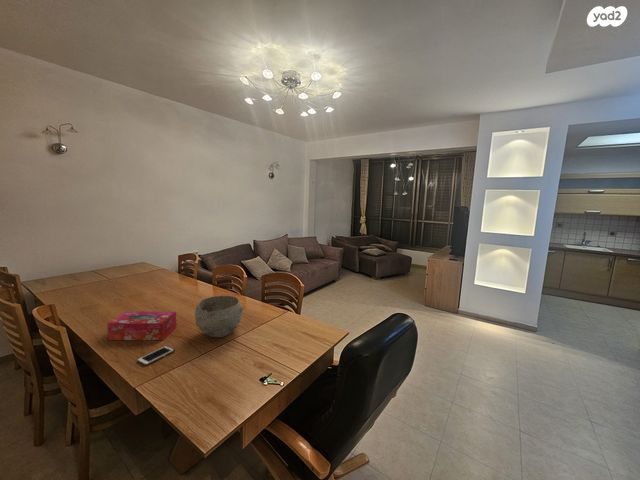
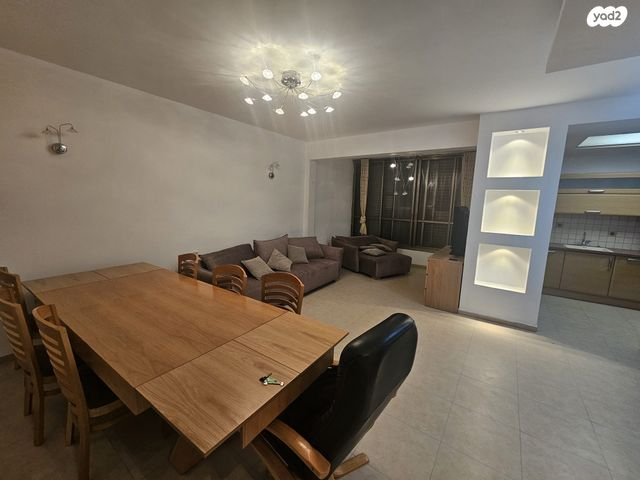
- bowl [194,295,245,339]
- cell phone [136,345,175,366]
- tissue box [106,310,177,341]
